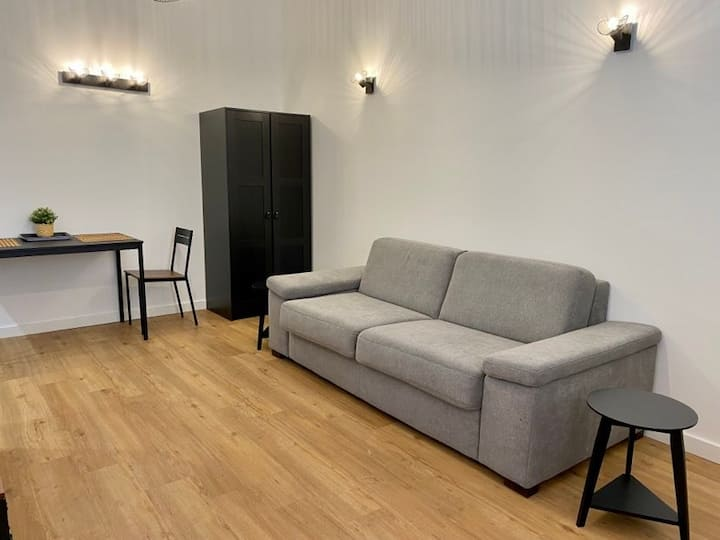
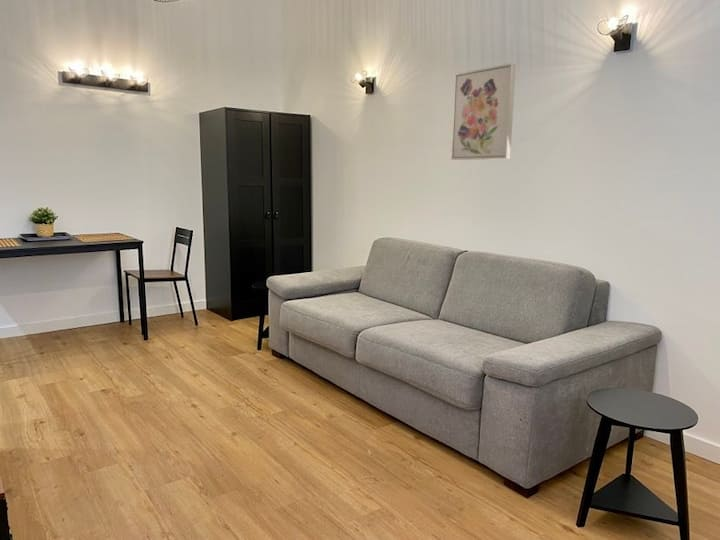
+ wall art [450,62,517,161]
